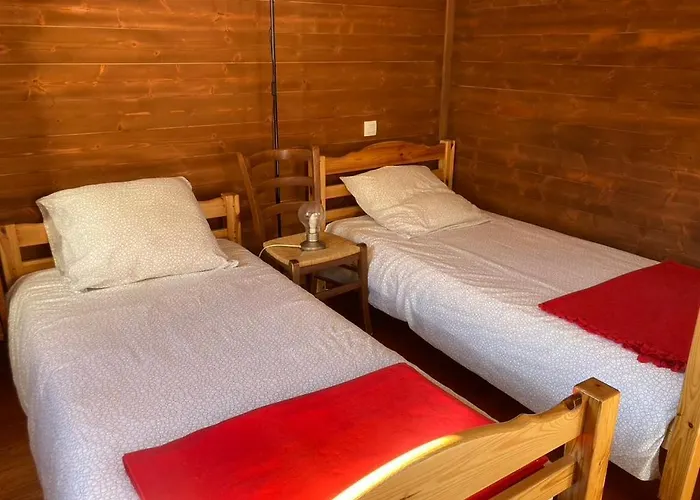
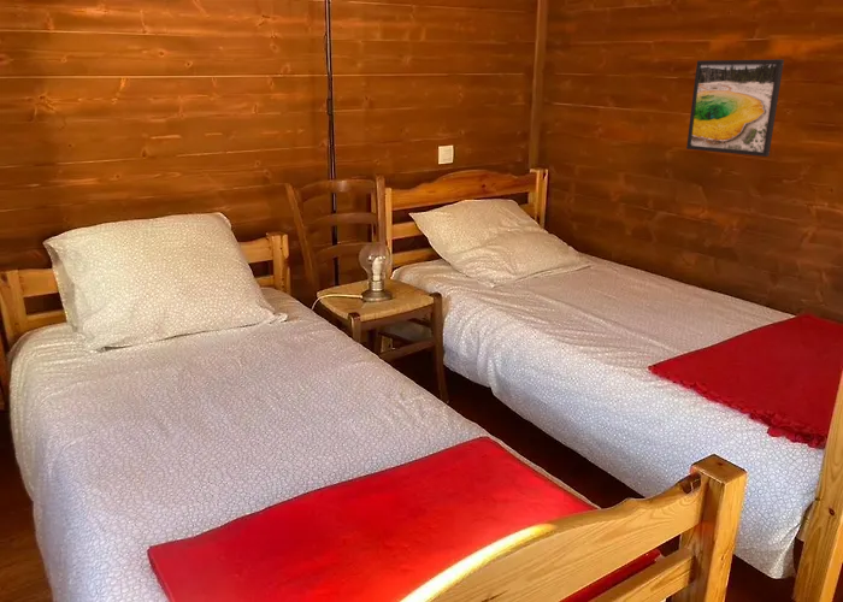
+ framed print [685,58,785,158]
